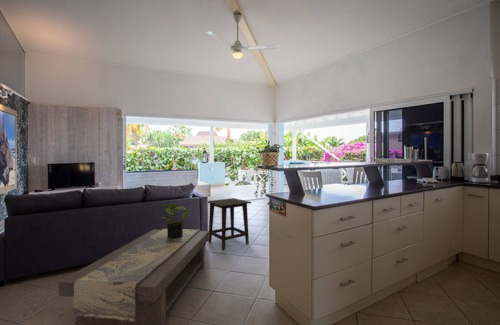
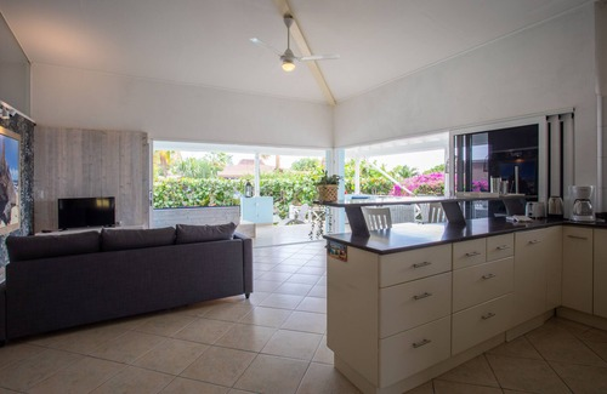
- coffee table [58,228,209,325]
- potted plant [159,202,192,239]
- side table [207,197,252,251]
